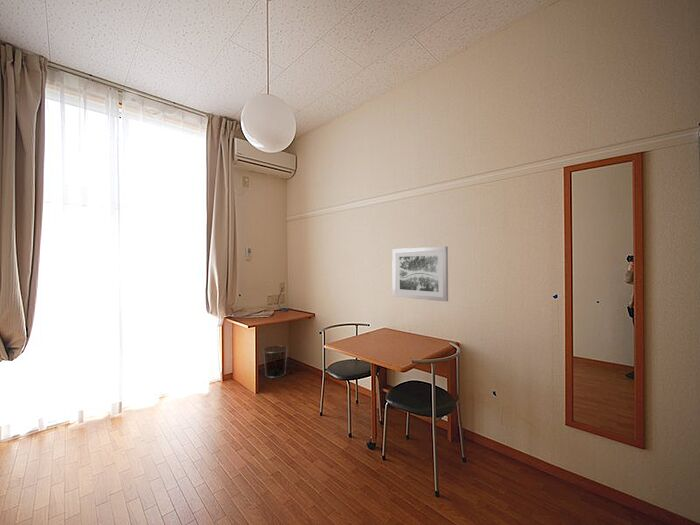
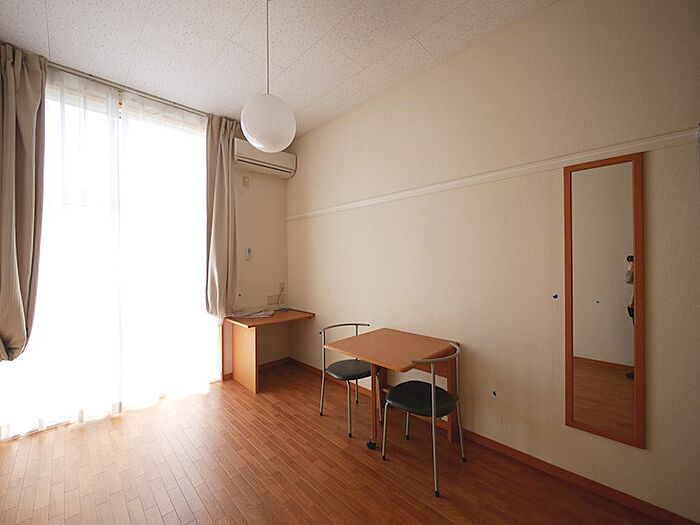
- waste bin [262,345,288,379]
- wall art [391,246,449,303]
